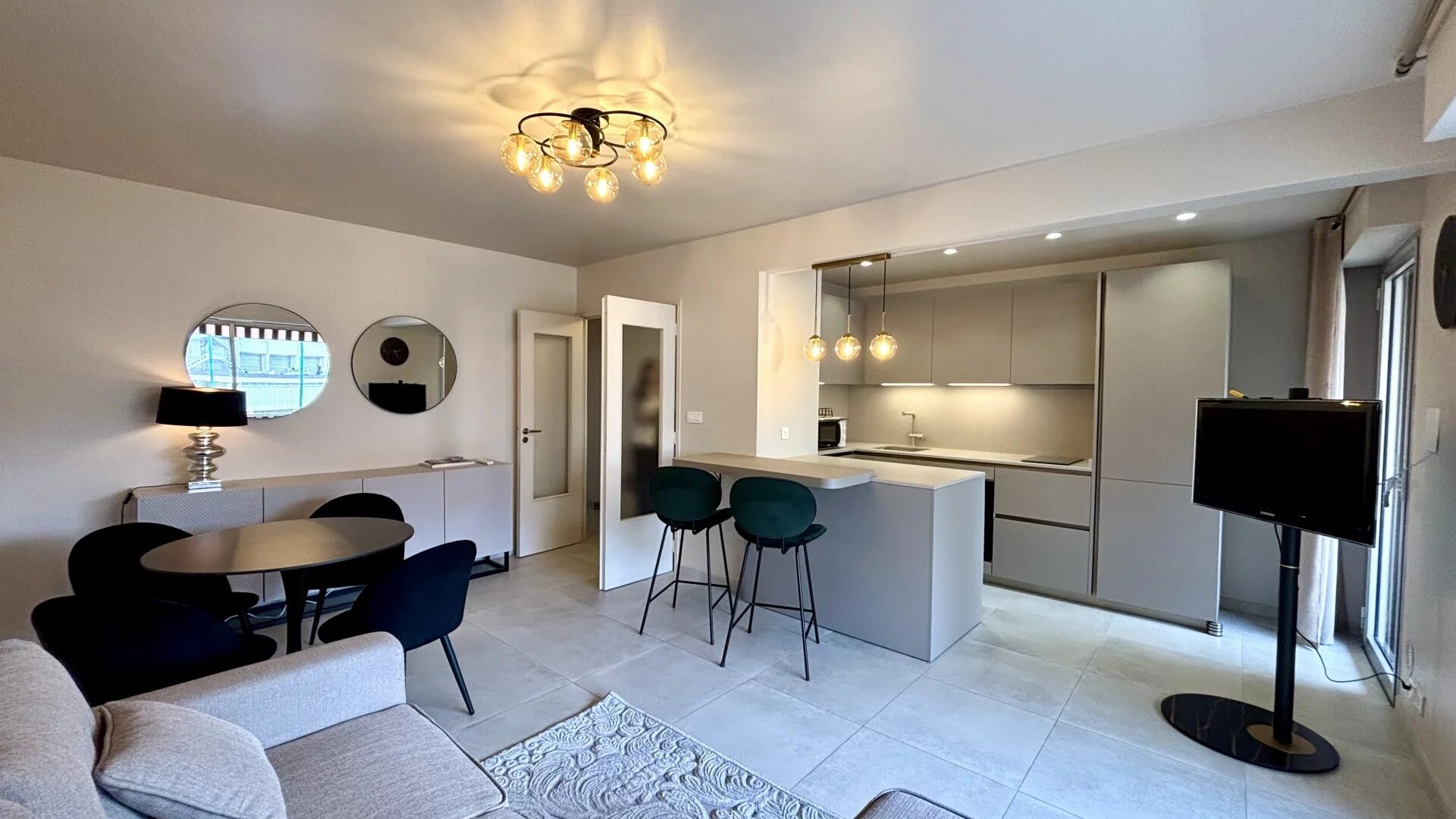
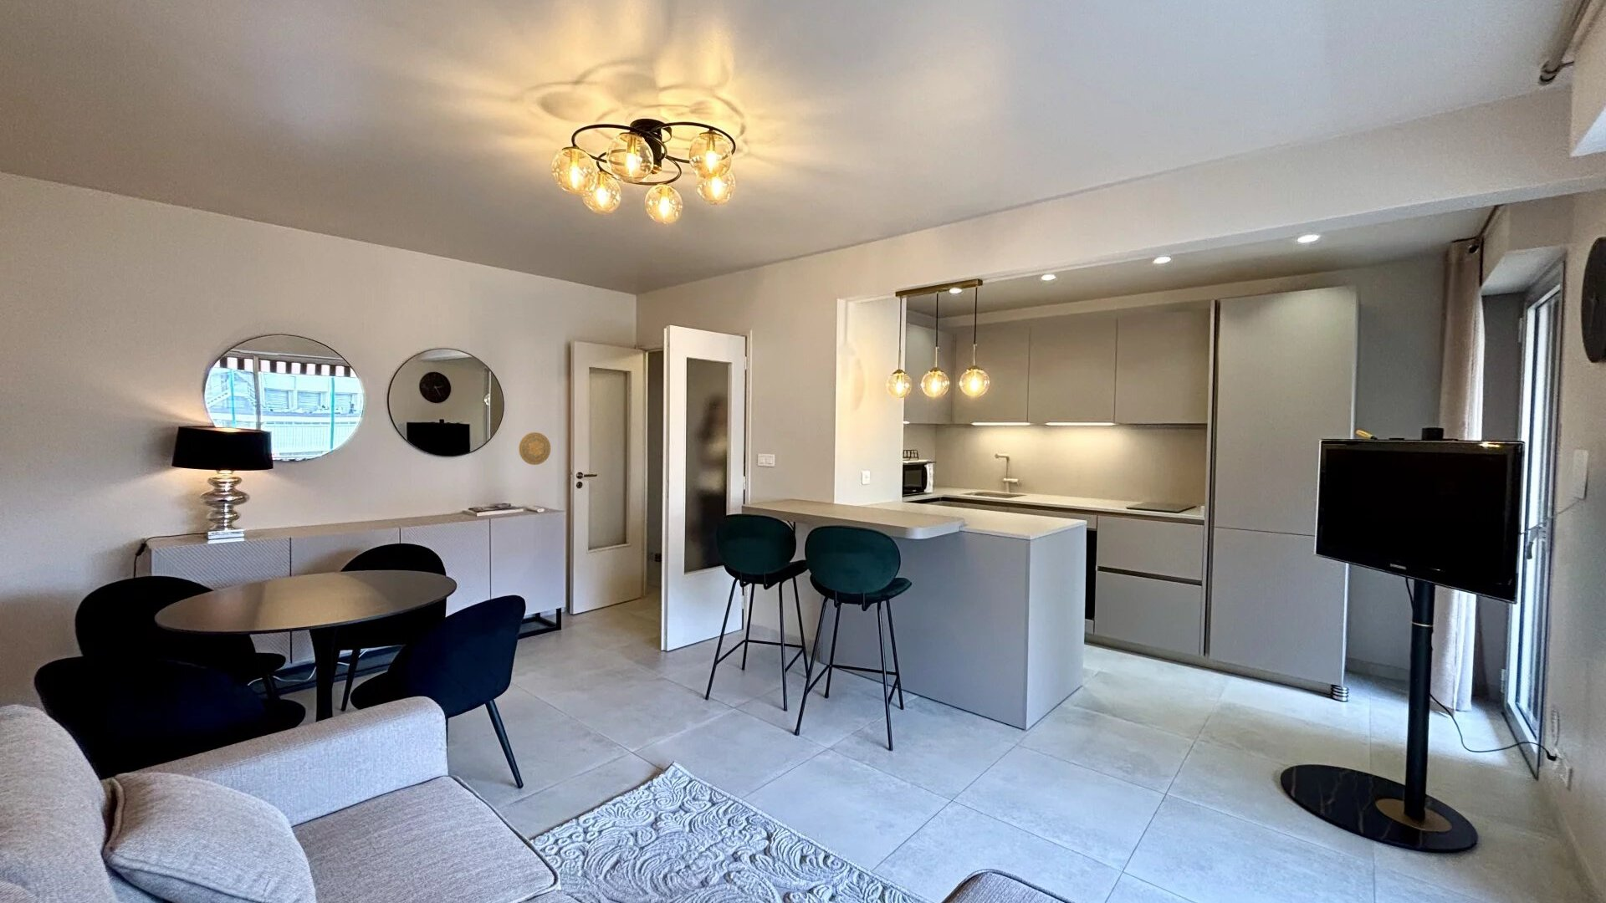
+ decorative plate [517,431,552,465]
